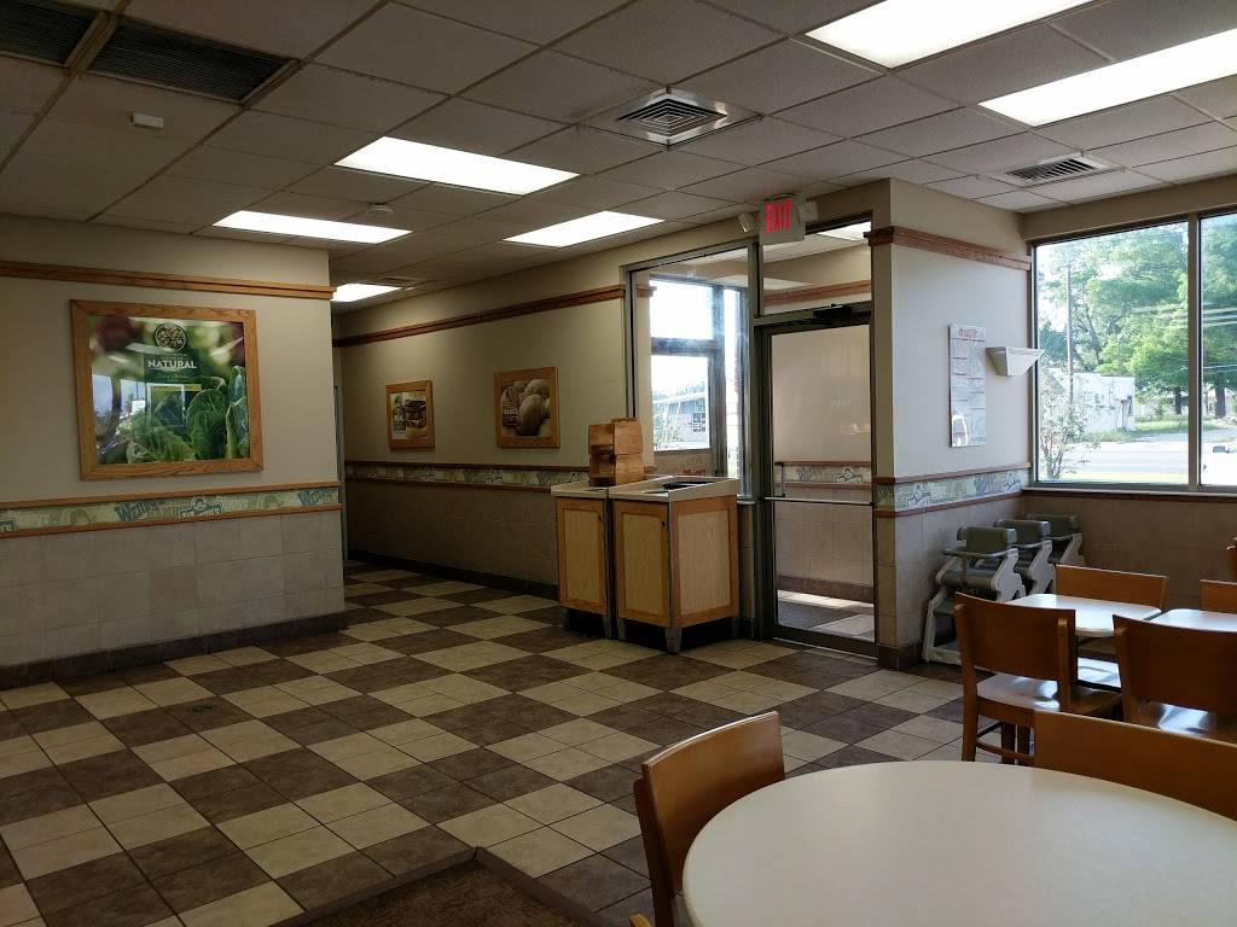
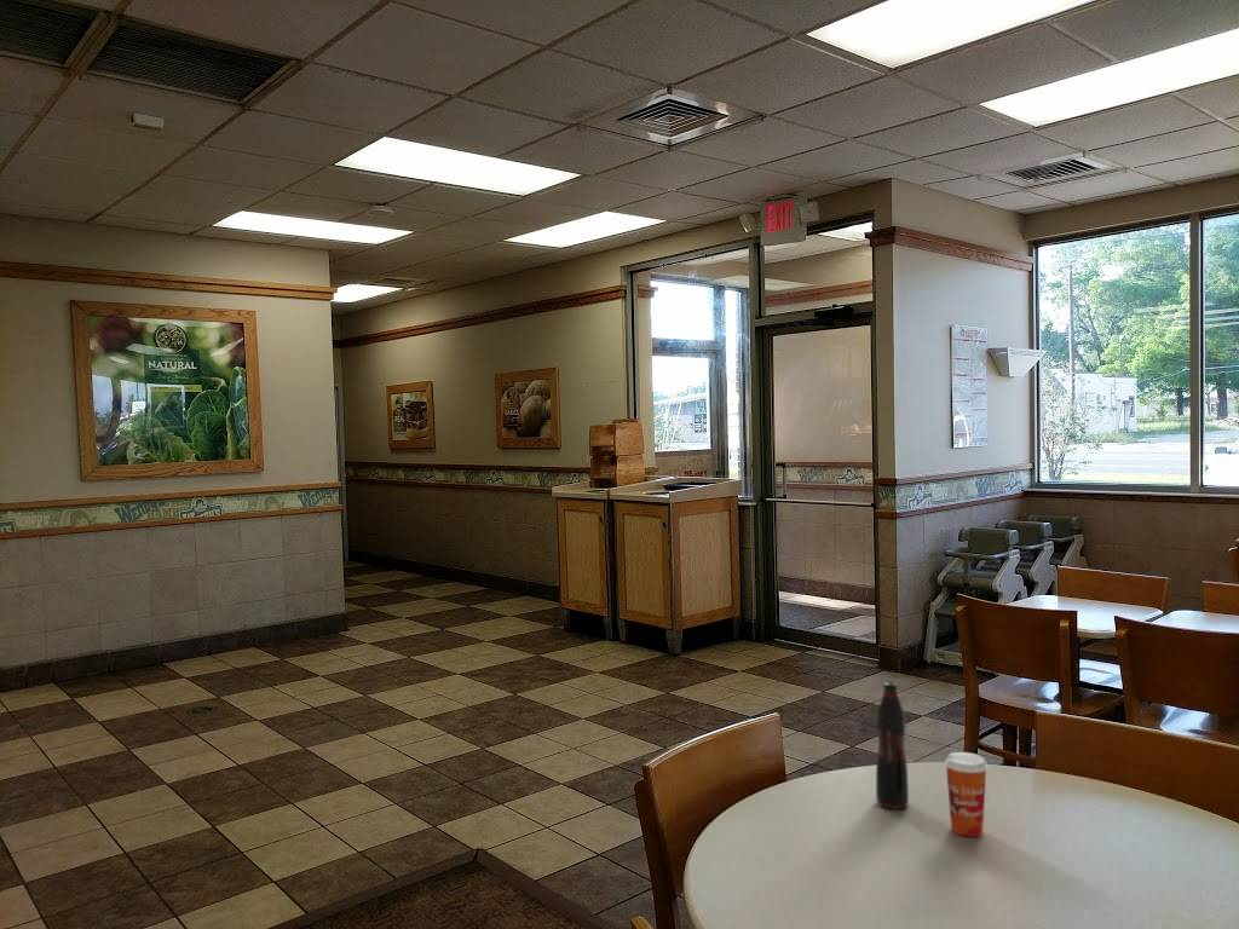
+ paper cup [944,751,990,838]
+ soda bottle [875,681,910,809]
